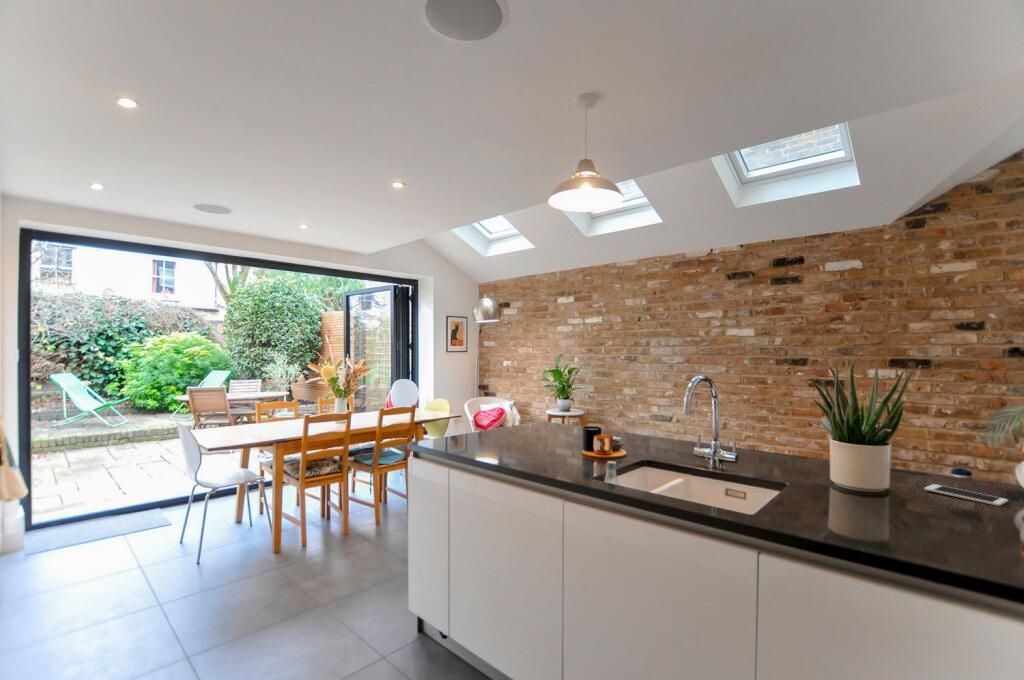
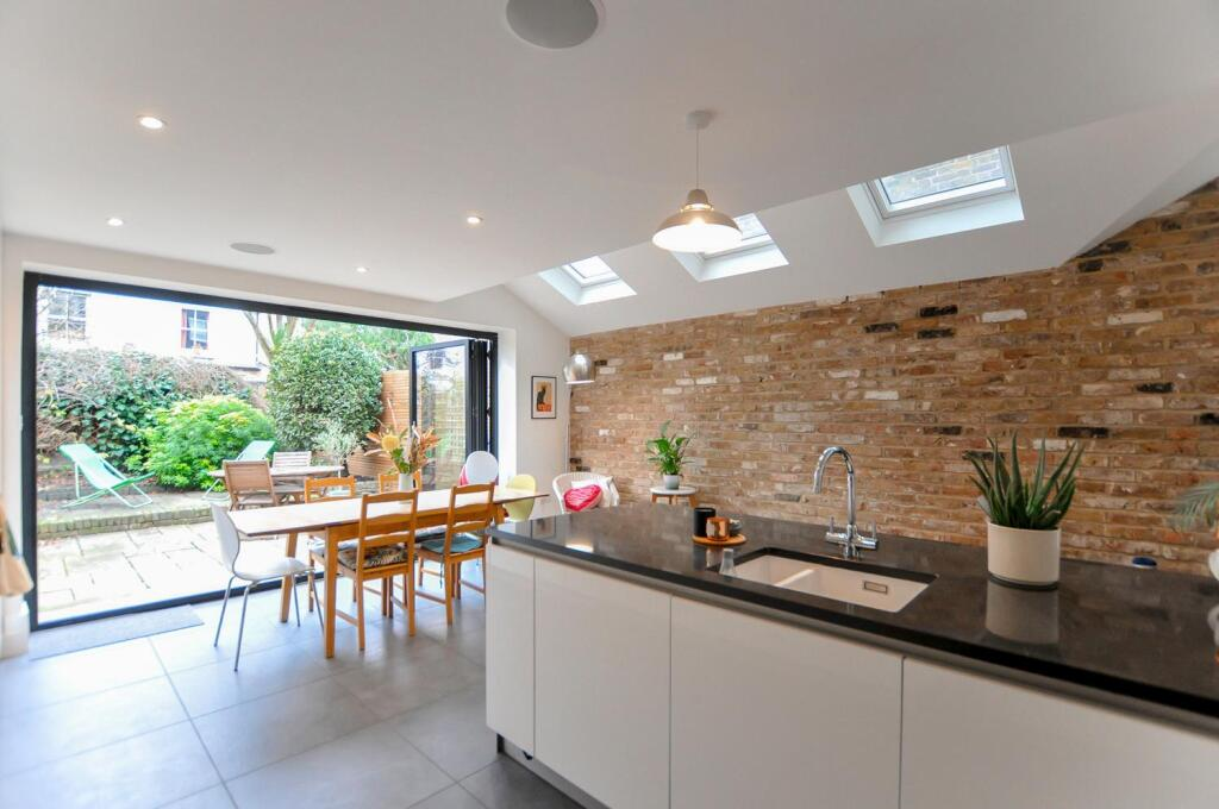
- cell phone [923,483,1009,507]
